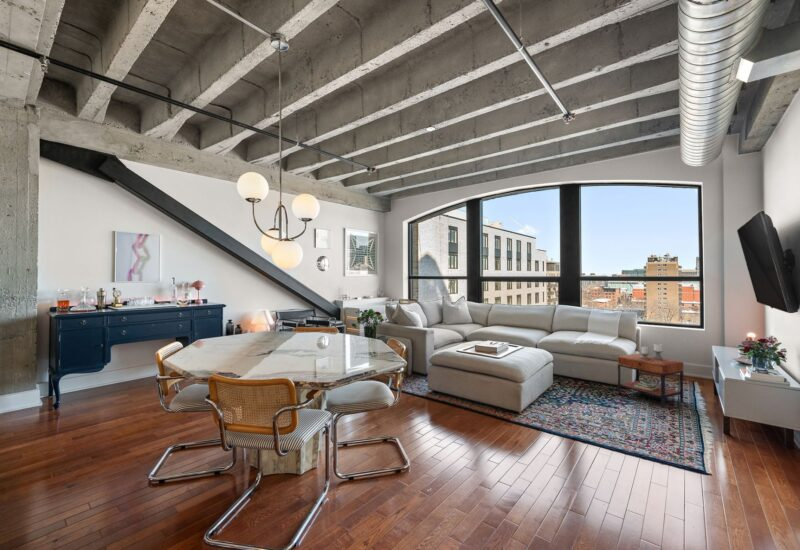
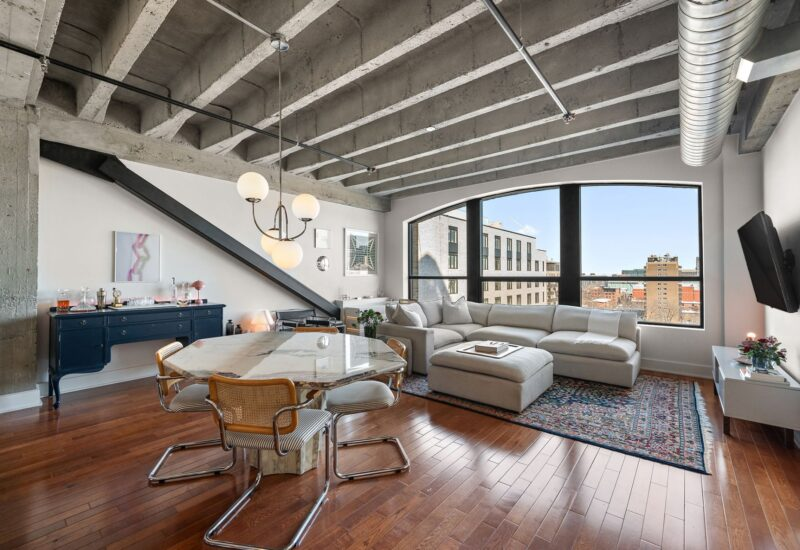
- side table [617,343,684,408]
